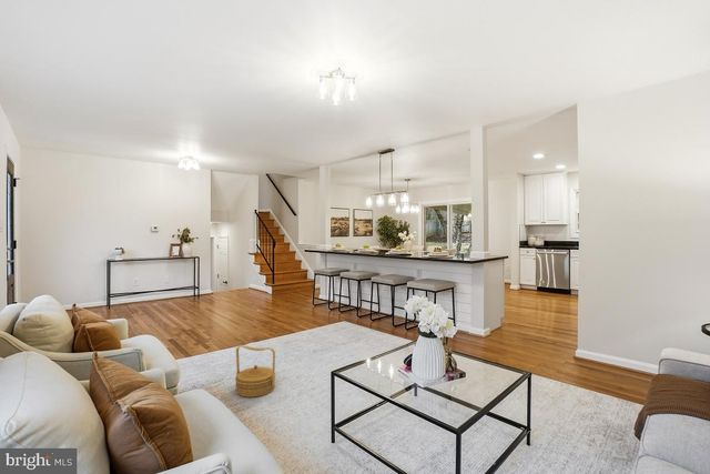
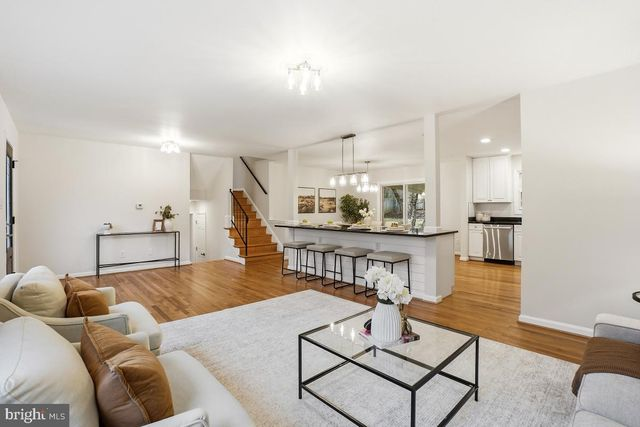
- basket [234,344,276,399]
